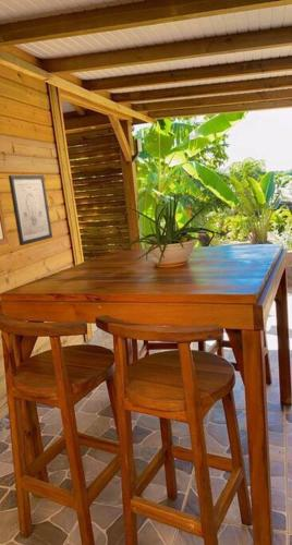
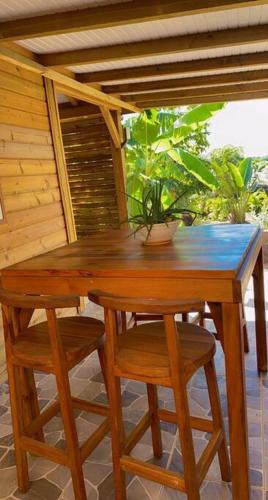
- wall art [8,174,53,246]
